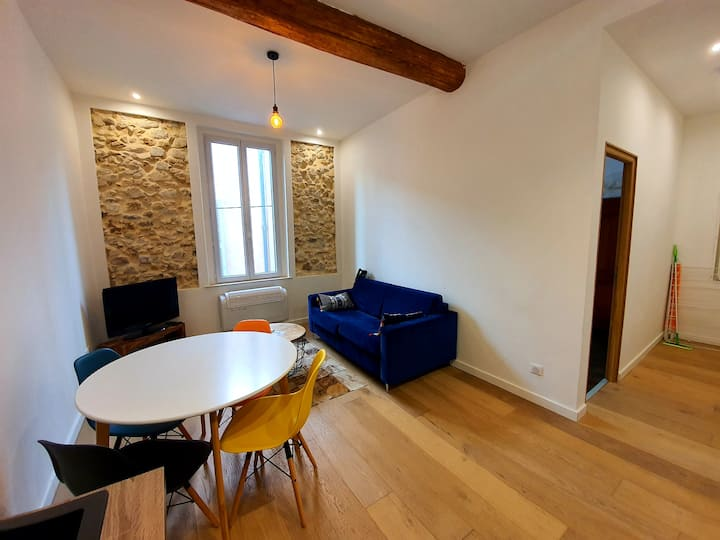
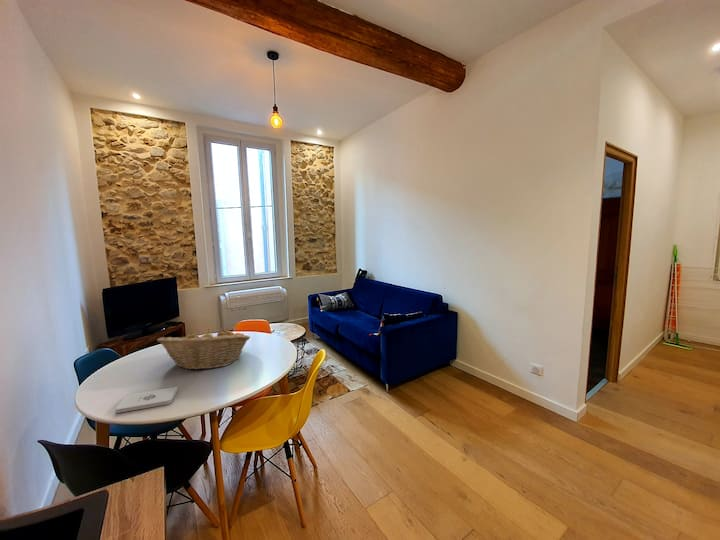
+ notepad [114,386,179,414]
+ fruit basket [156,329,251,371]
